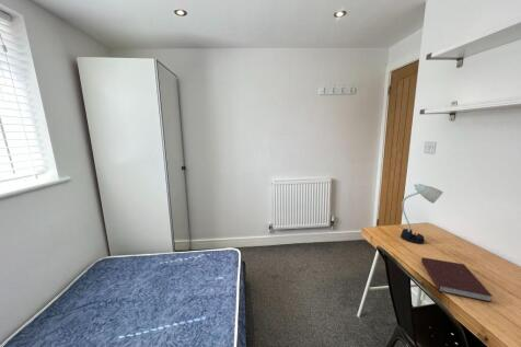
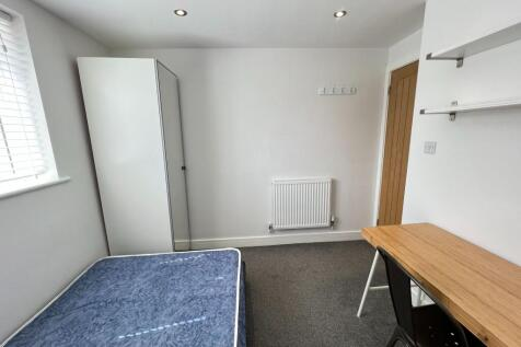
- notebook [420,256,494,303]
- desk lamp [400,183,444,245]
